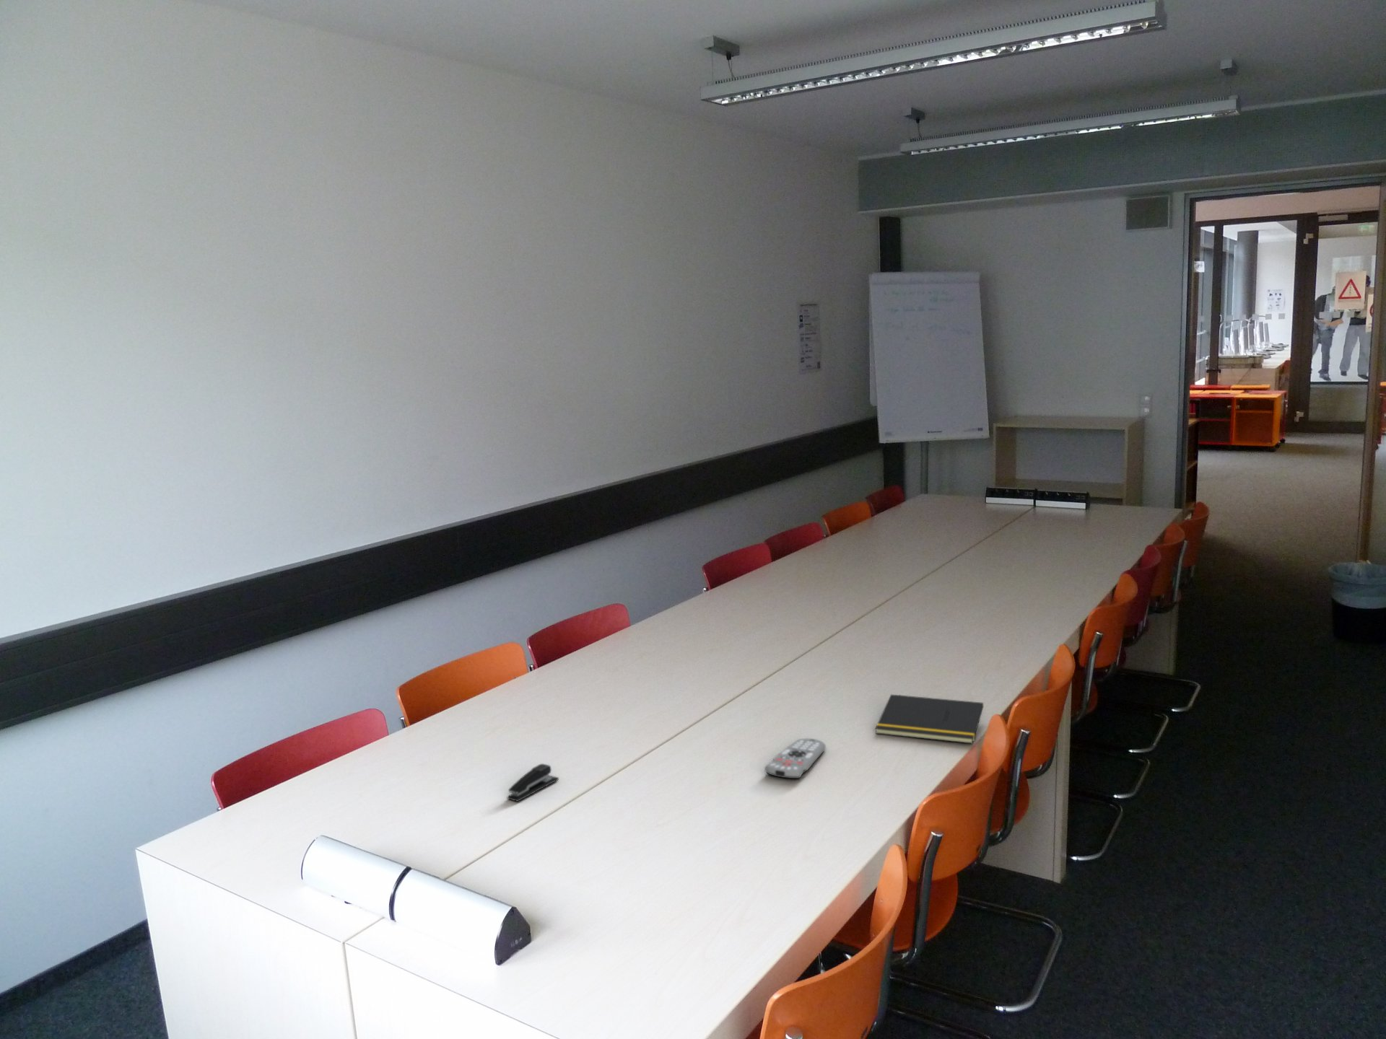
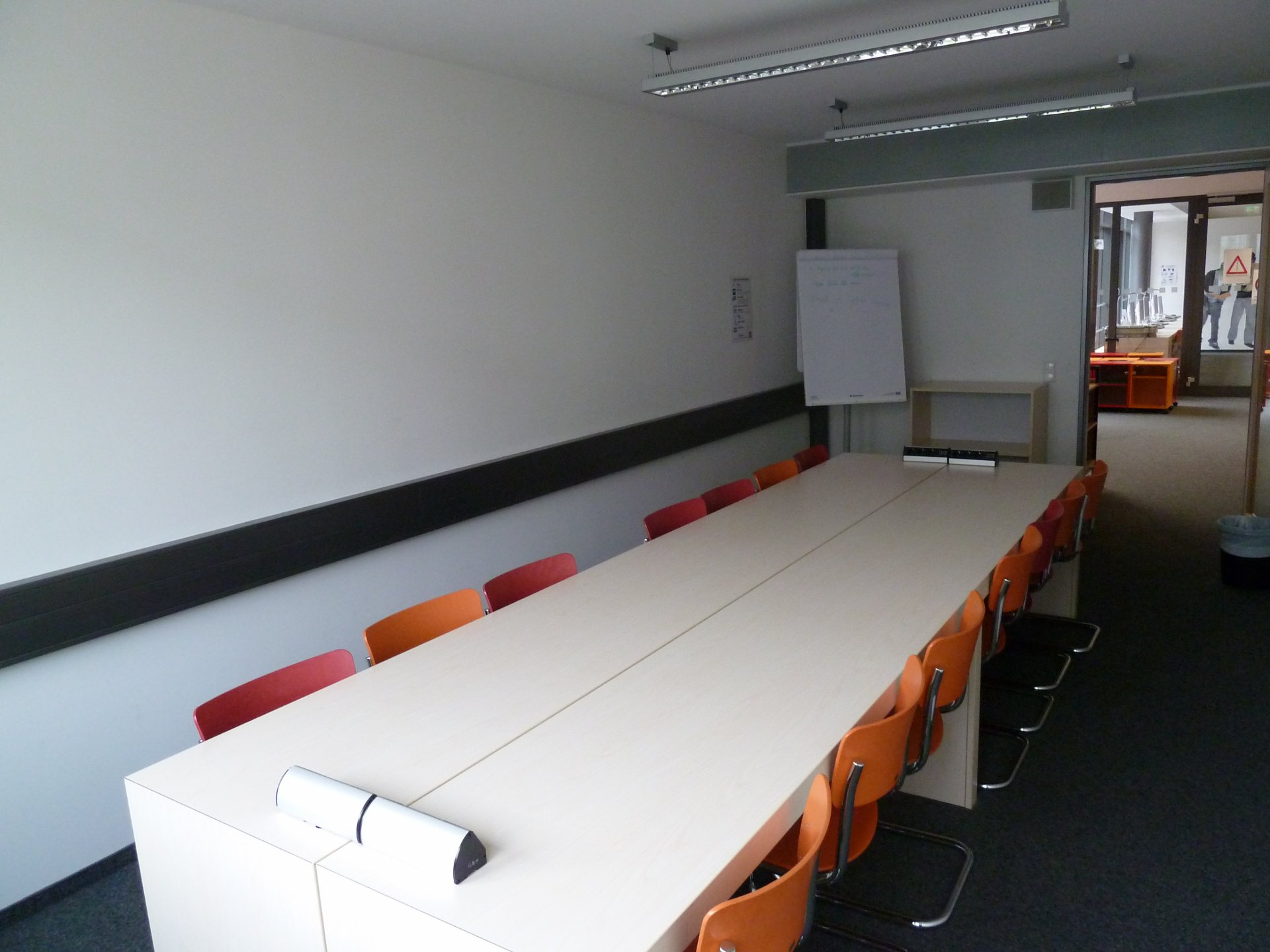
- notepad [875,693,984,744]
- stapler [506,763,560,802]
- remote control [764,738,826,779]
